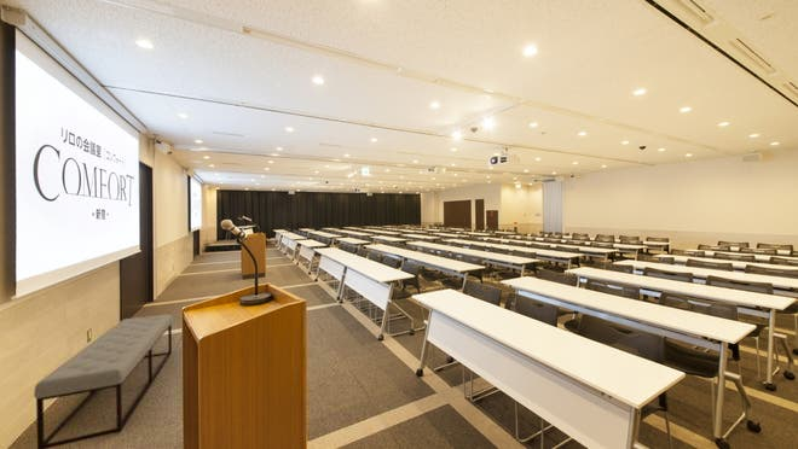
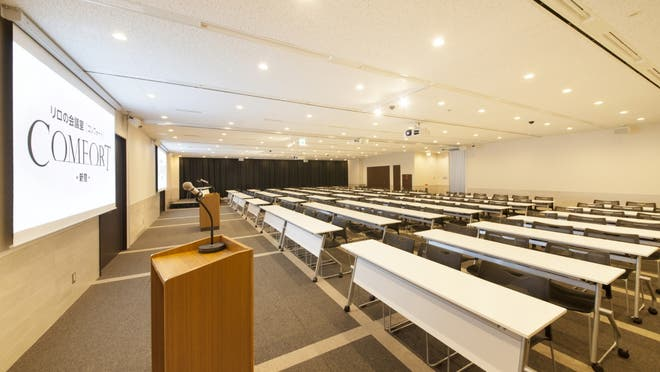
- bench [33,314,174,449]
